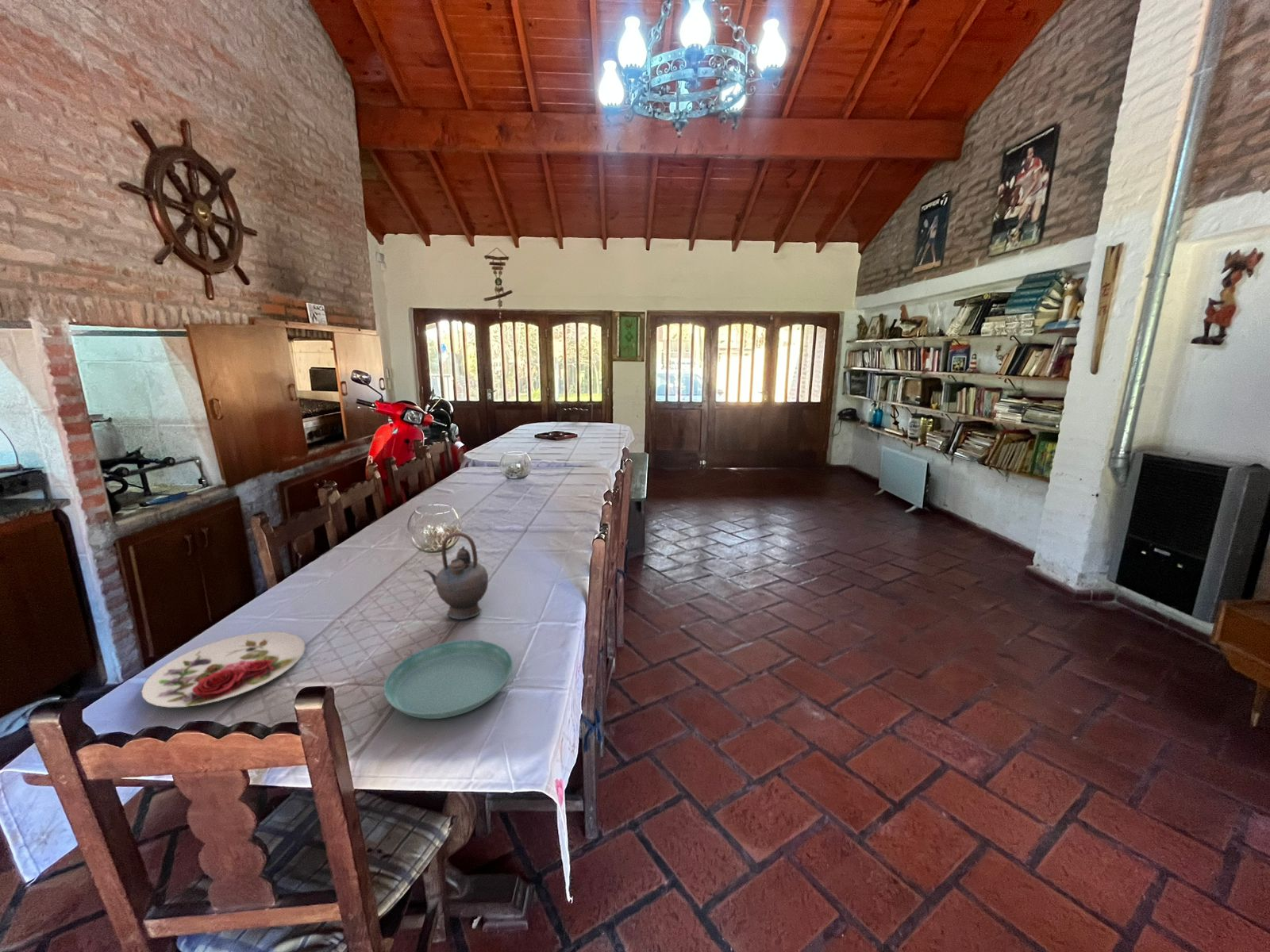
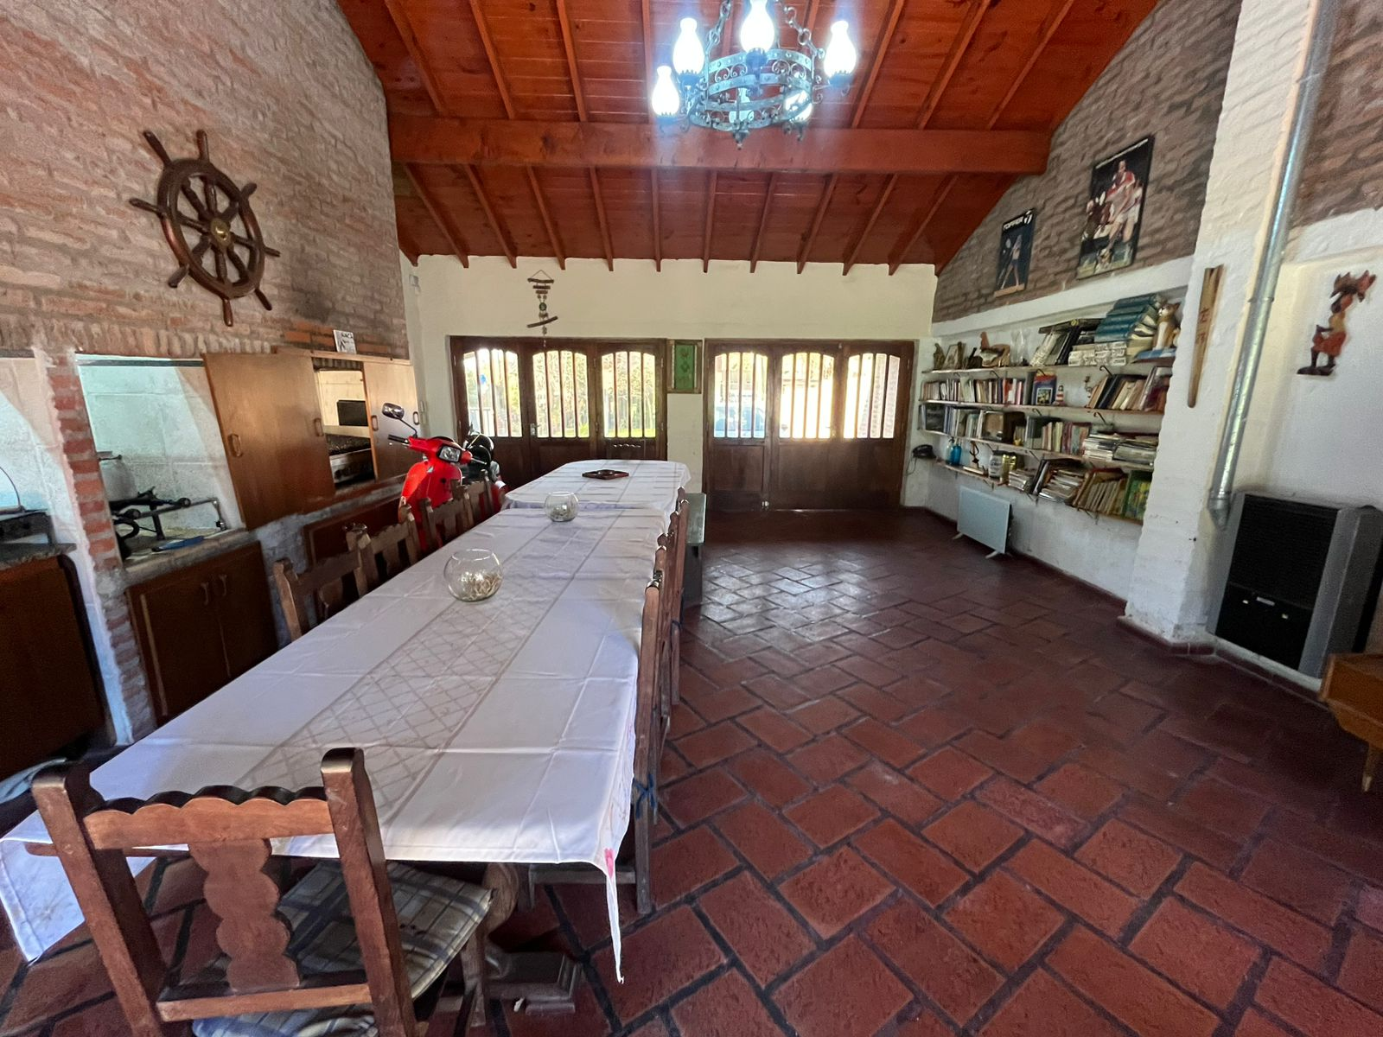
- teapot [422,532,489,620]
- plate [140,631,306,708]
- saucer [383,639,514,720]
